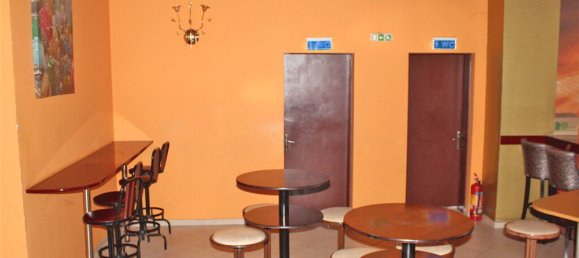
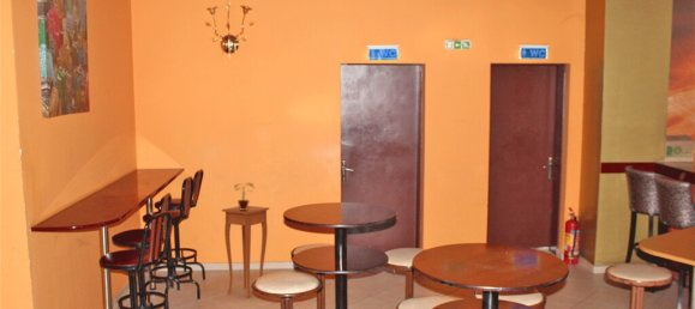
+ potted plant [233,182,257,210]
+ side table [221,205,270,298]
